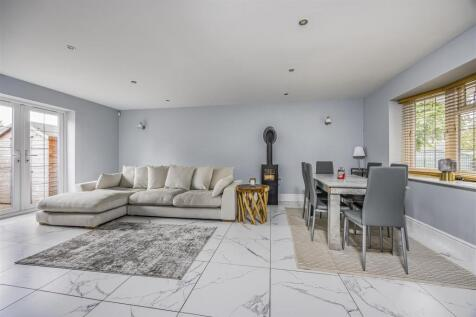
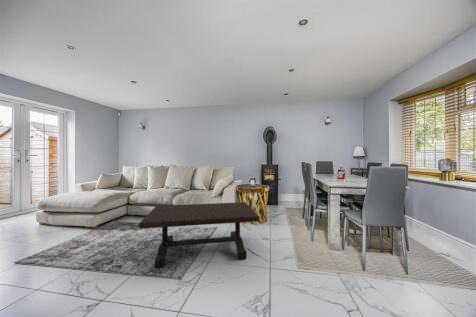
+ coffee table [137,201,261,269]
